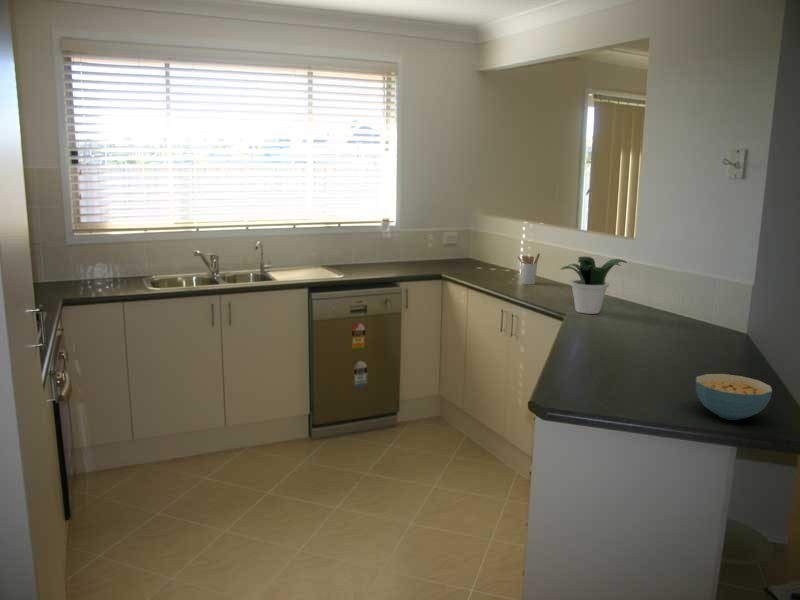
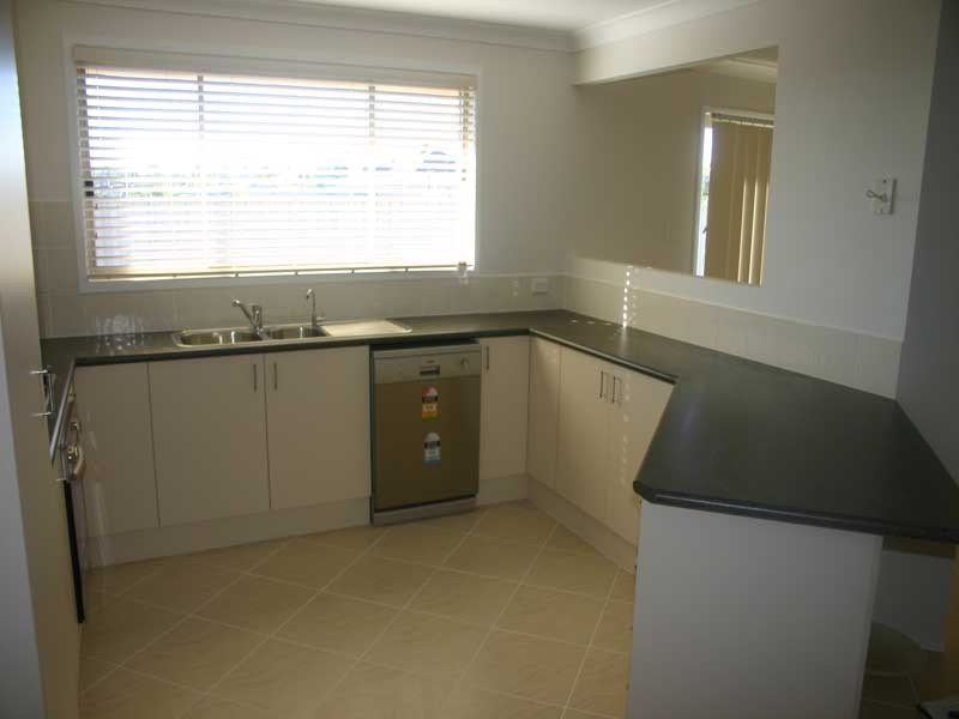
- utensil holder [517,252,541,285]
- potted plant [559,255,628,315]
- cereal bowl [695,373,773,421]
